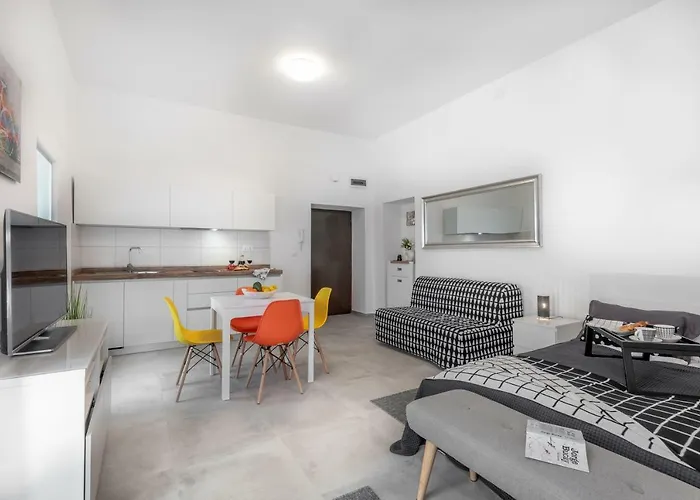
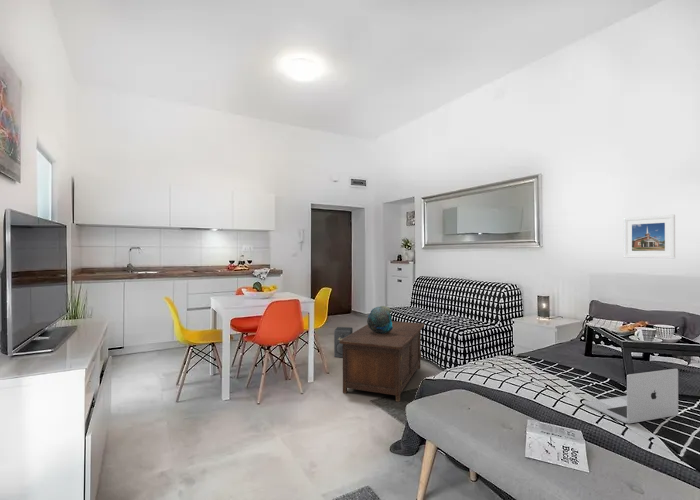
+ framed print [623,214,676,259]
+ cabinet [340,320,425,403]
+ decorative bowl [366,305,393,334]
+ speaker [333,326,353,358]
+ laptop [583,368,679,425]
